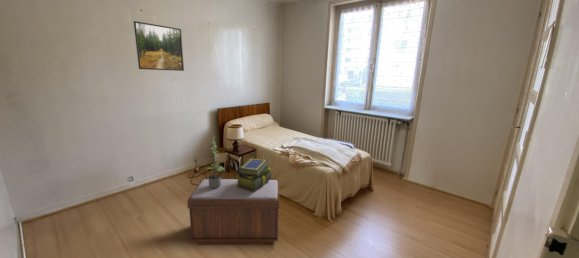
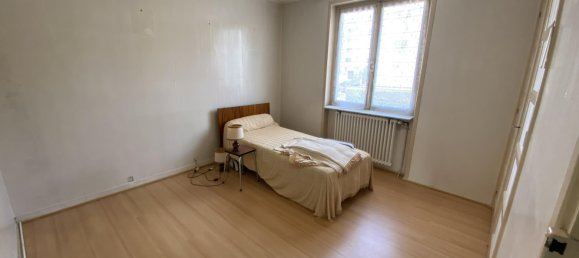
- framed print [133,20,185,72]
- potted plant [205,135,226,188]
- bench [186,178,280,246]
- stack of books [235,157,272,191]
